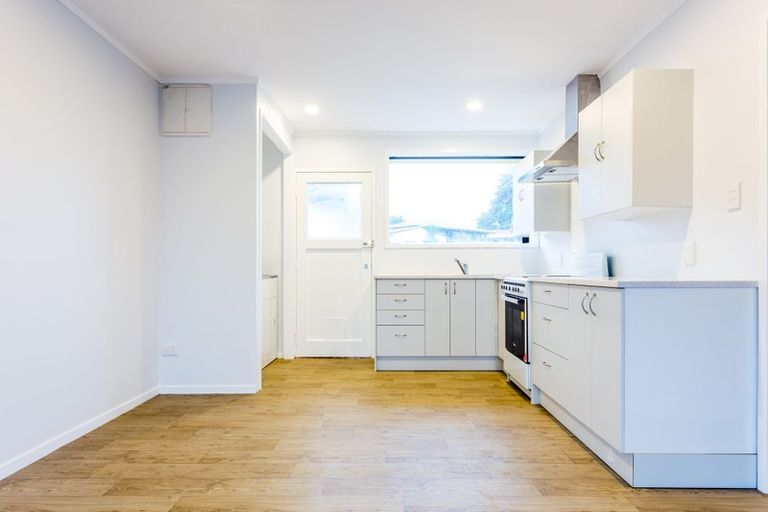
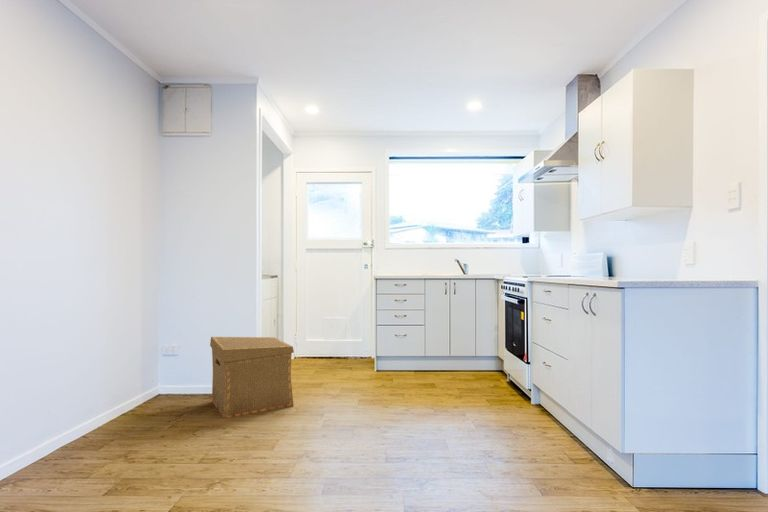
+ cardboard box [209,336,295,419]
